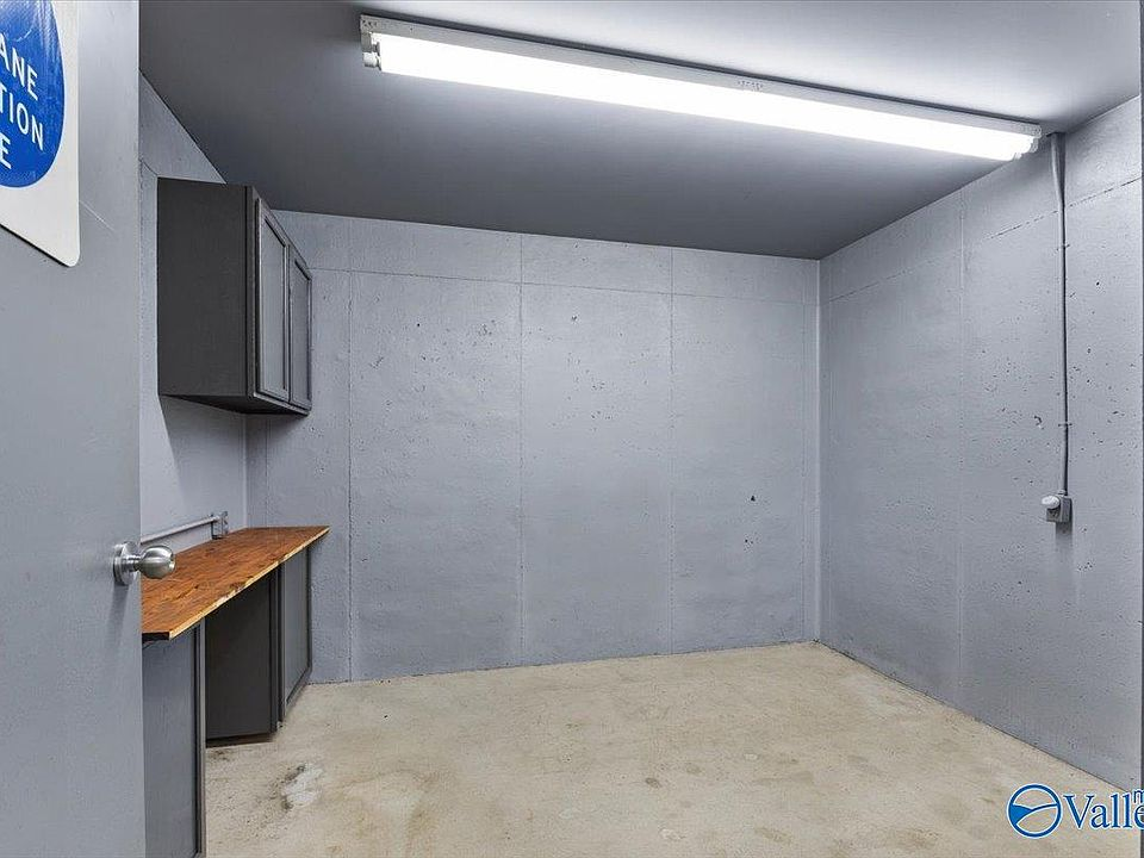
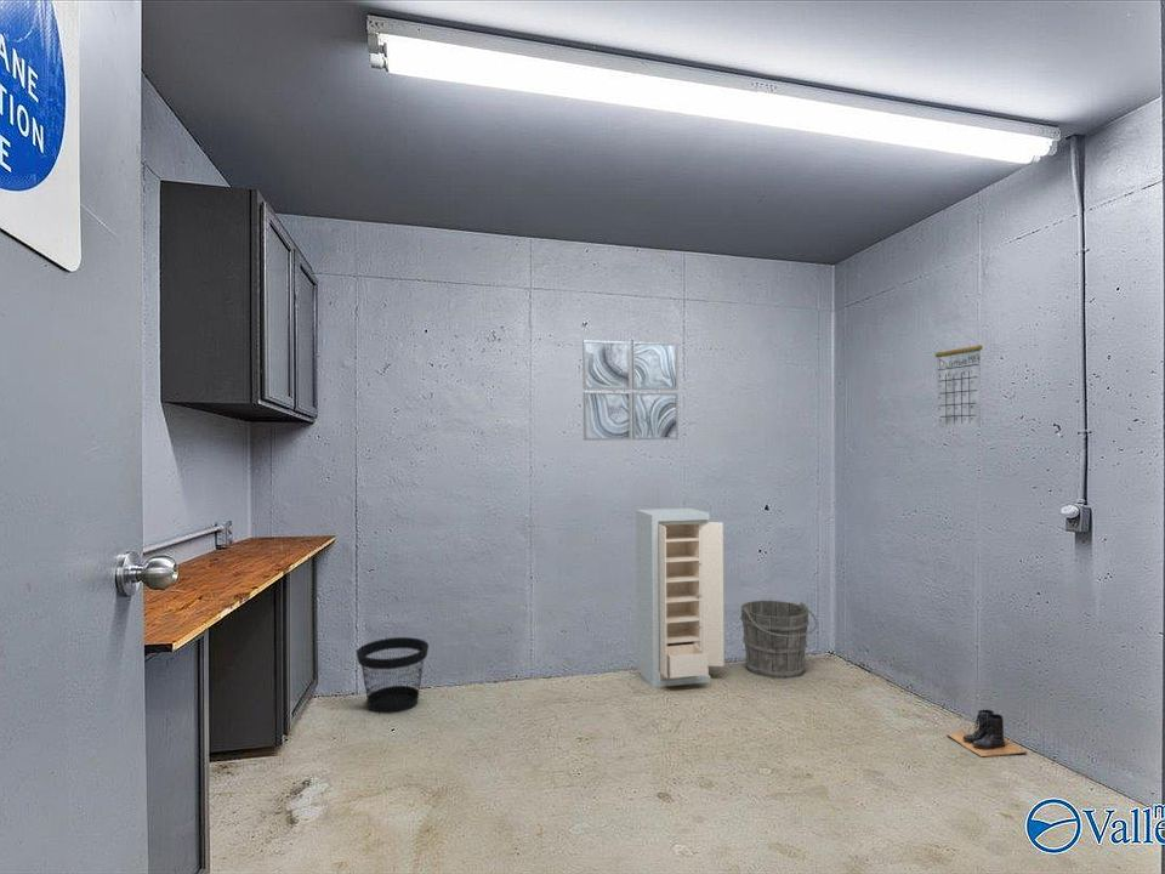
+ calendar [934,330,983,429]
+ boots [945,709,1028,759]
+ wall art [581,339,680,442]
+ wastebasket [356,636,430,715]
+ bucket [739,600,819,680]
+ storage cabinet [635,506,726,688]
